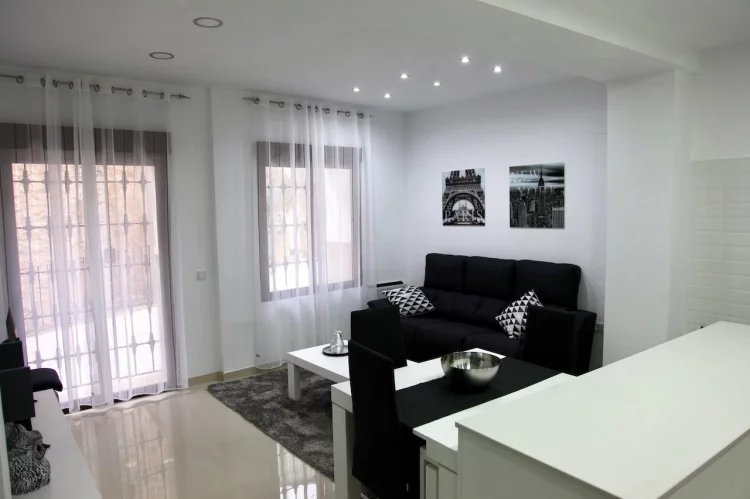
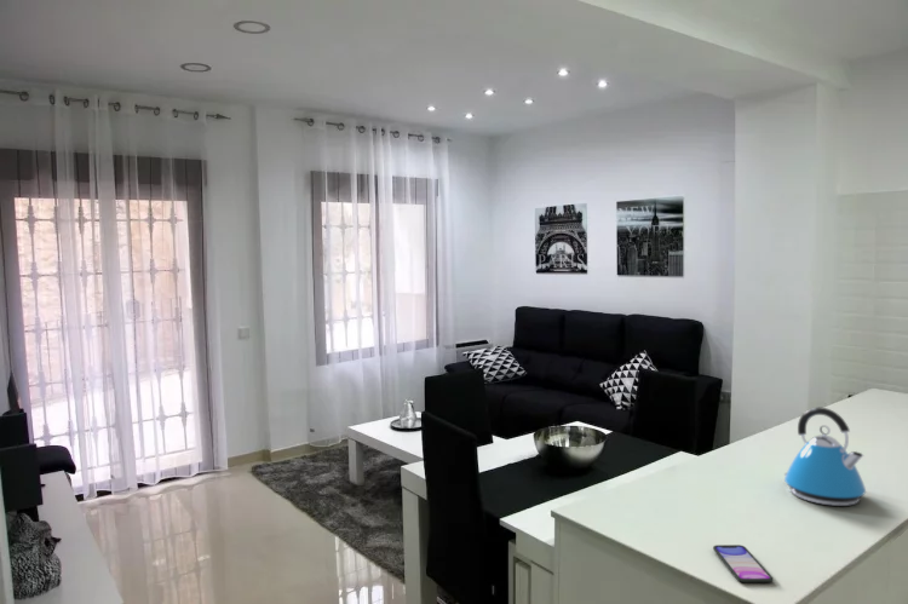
+ smartphone [712,543,775,583]
+ kettle [783,407,867,507]
